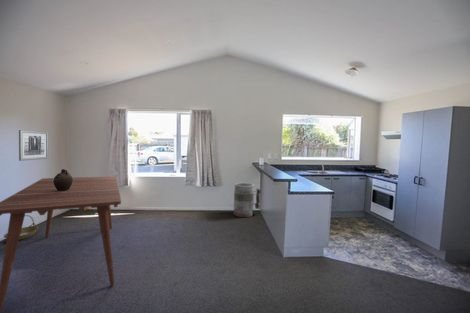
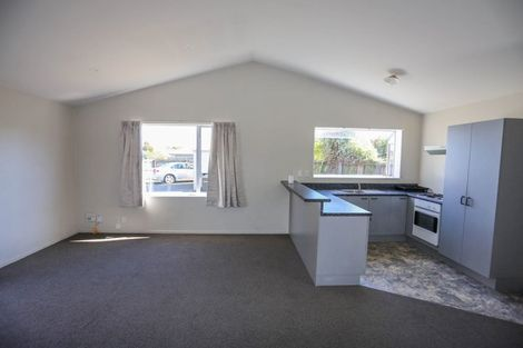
- dining table [0,175,122,312]
- ceramic jug [53,168,73,191]
- basket [3,214,39,241]
- trash can [232,182,262,218]
- wall art [18,129,49,162]
